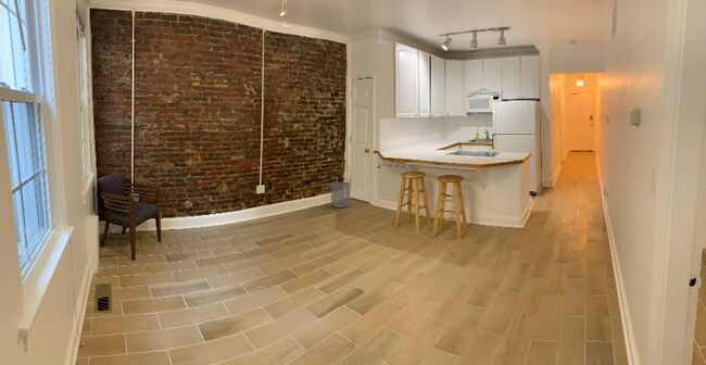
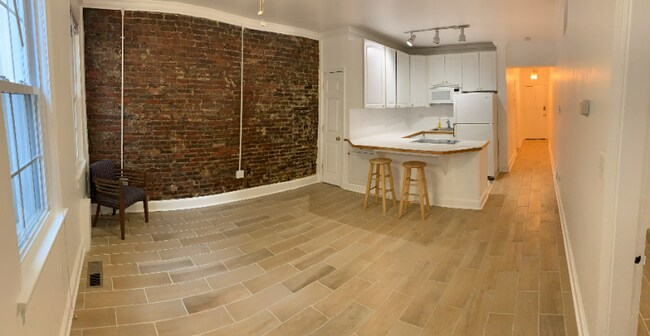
- waste bin [329,181,351,209]
